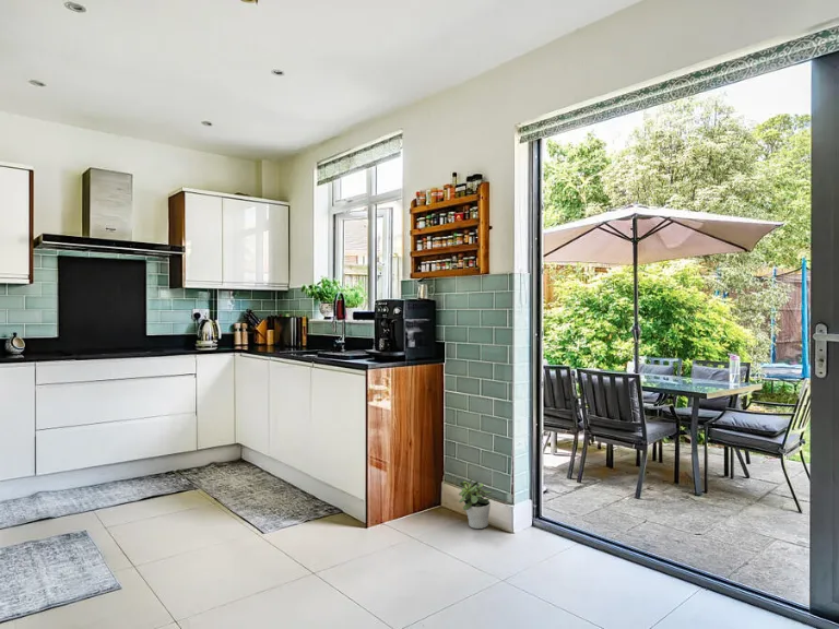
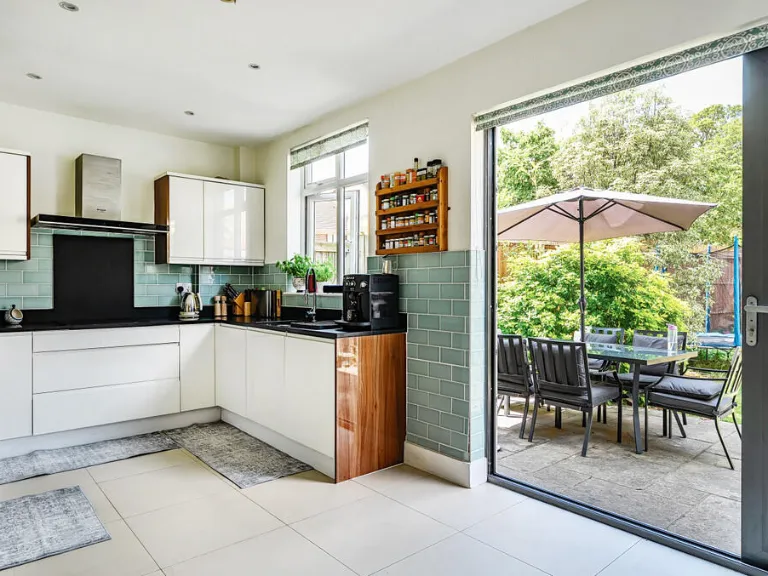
- potted plant [458,477,493,530]
